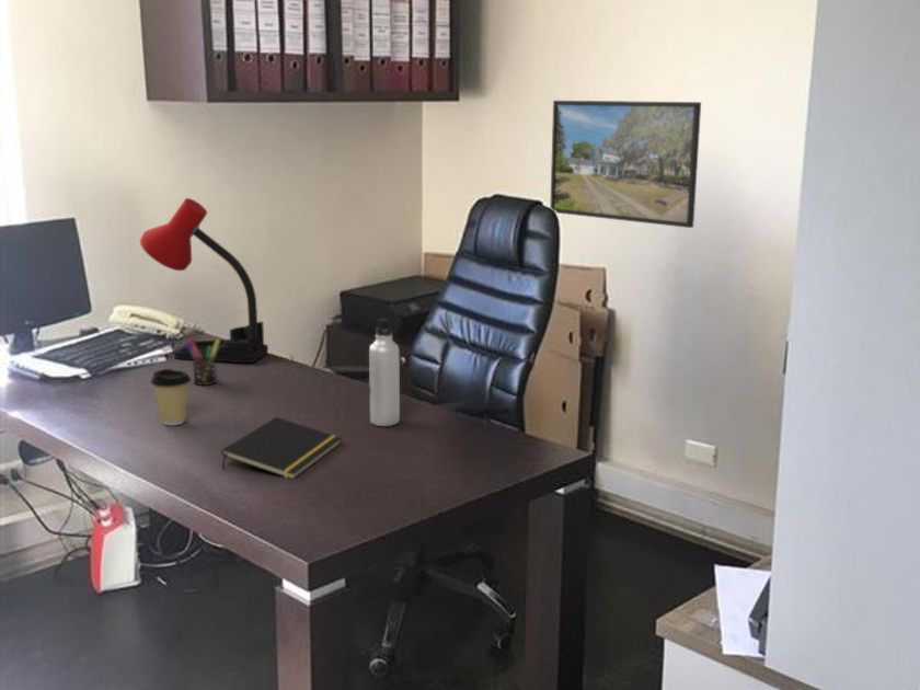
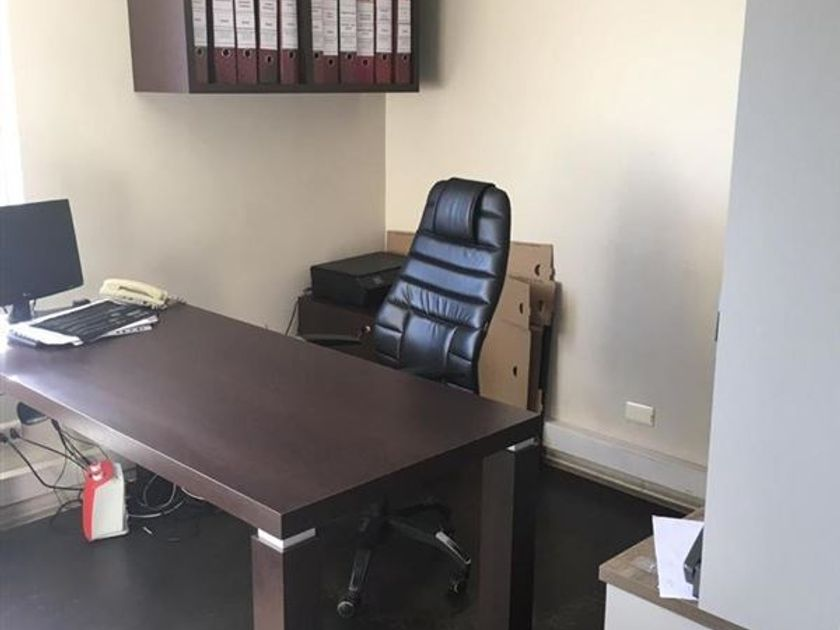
- notepad [220,416,343,480]
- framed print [549,100,702,229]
- coffee cup [150,368,192,426]
- desk lamp [139,197,269,364]
- pen holder [184,336,220,386]
- water bottle [368,318,401,427]
